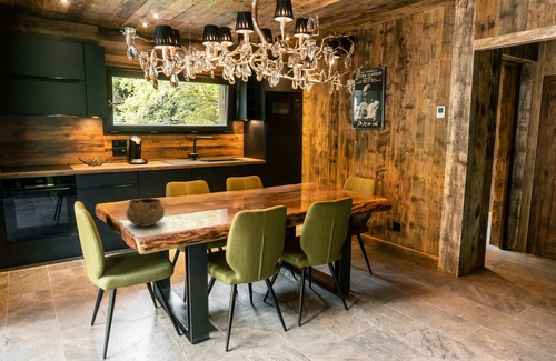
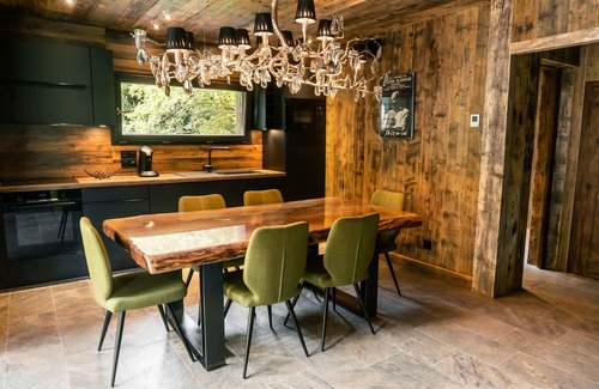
- decorative bowl [126,197,166,228]
